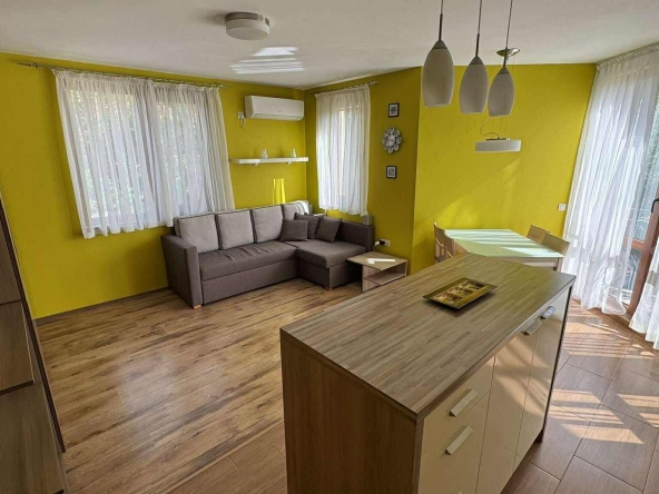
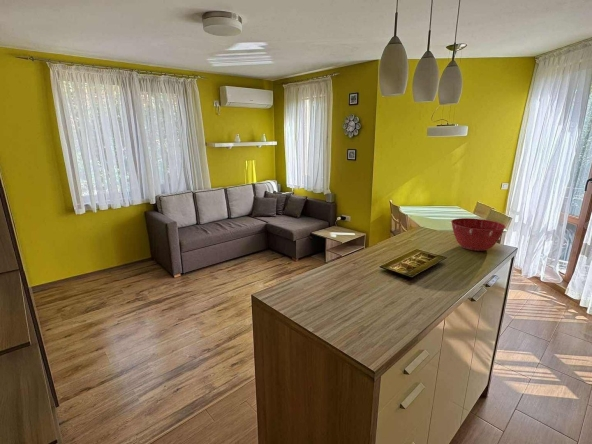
+ mixing bowl [450,217,506,252]
